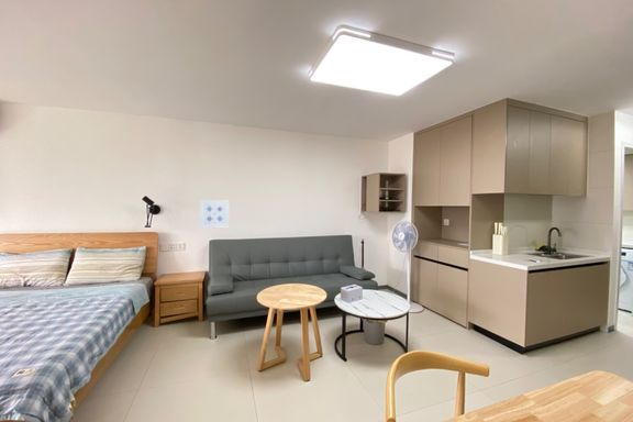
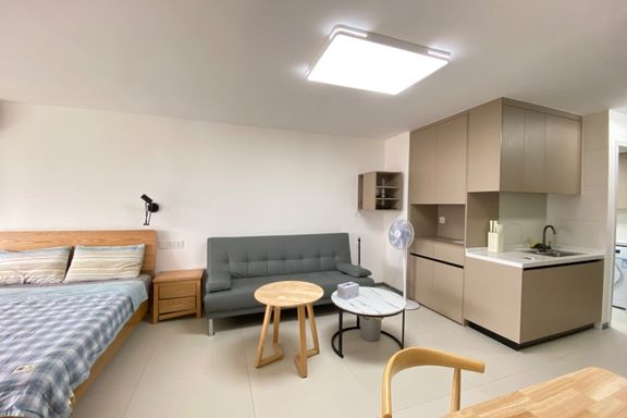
- wall art [199,199,230,229]
